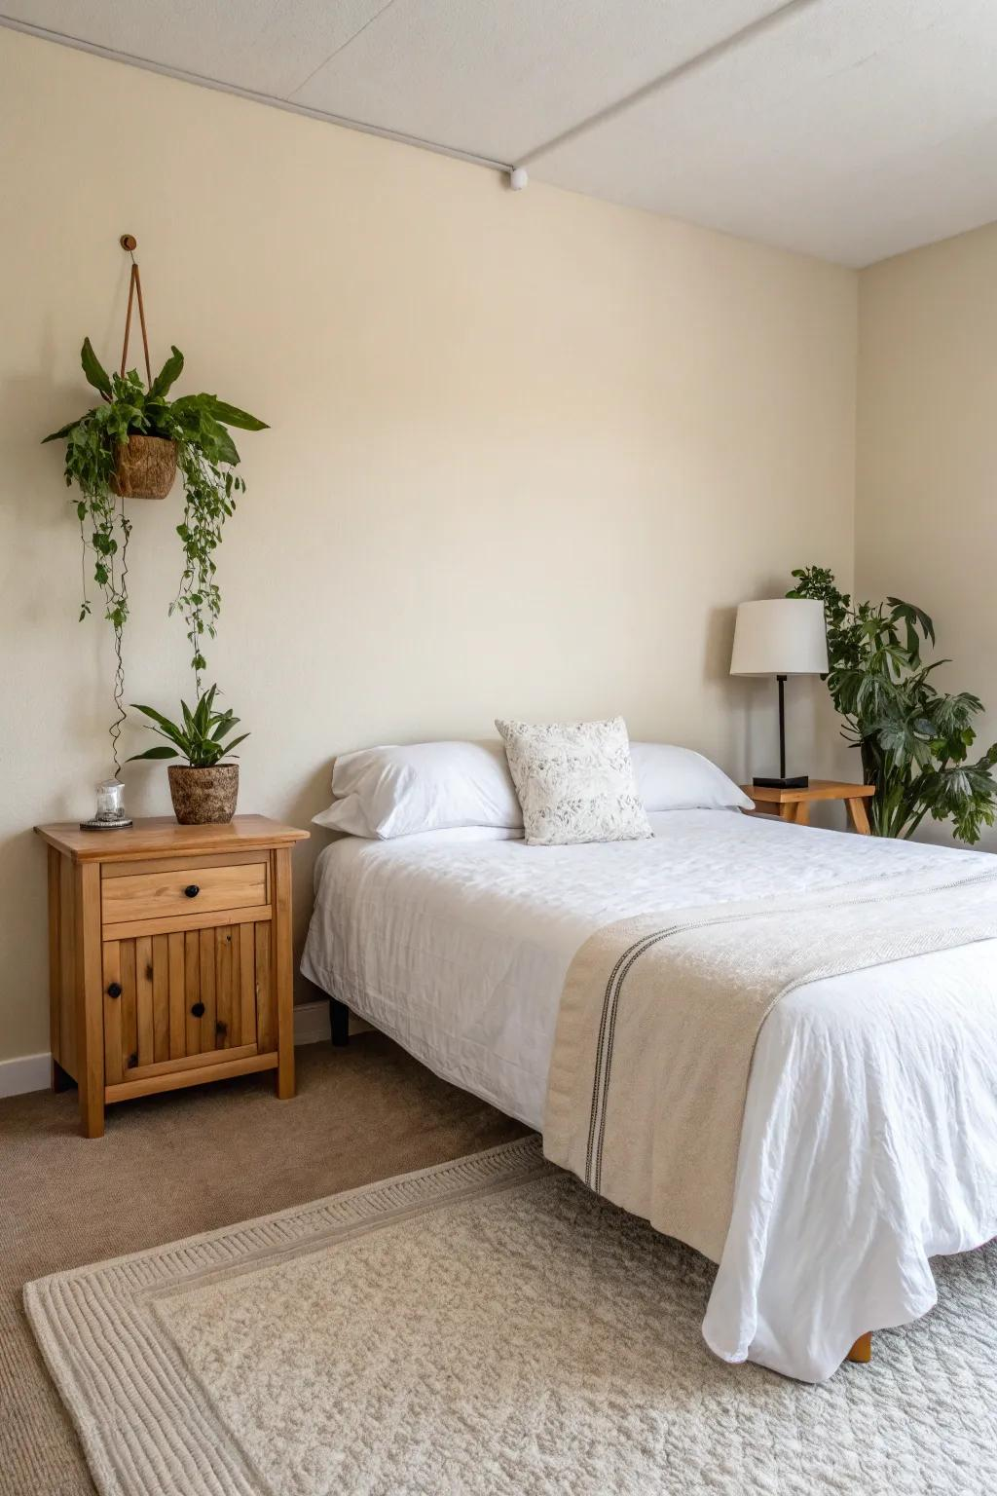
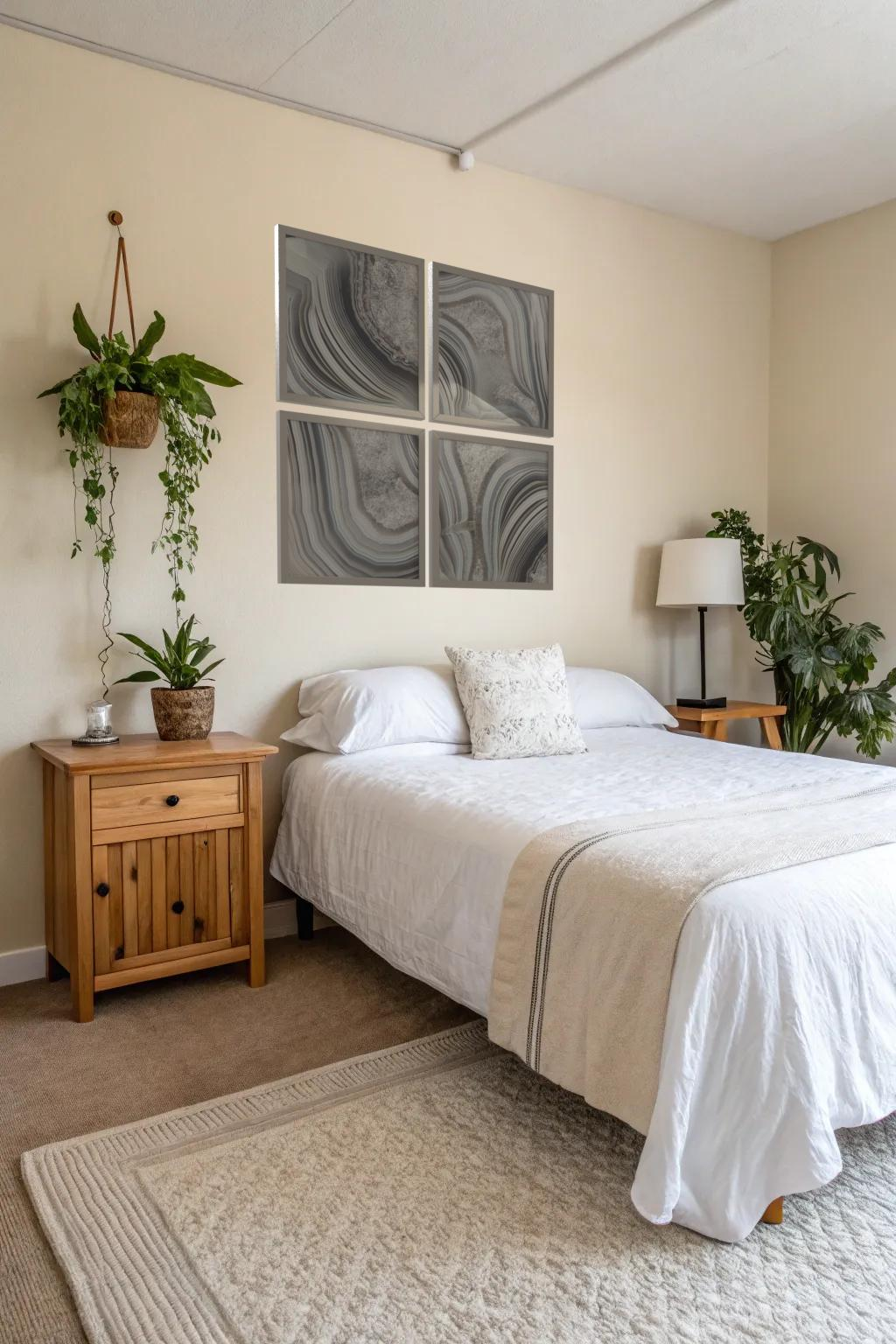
+ wall art [274,223,555,591]
